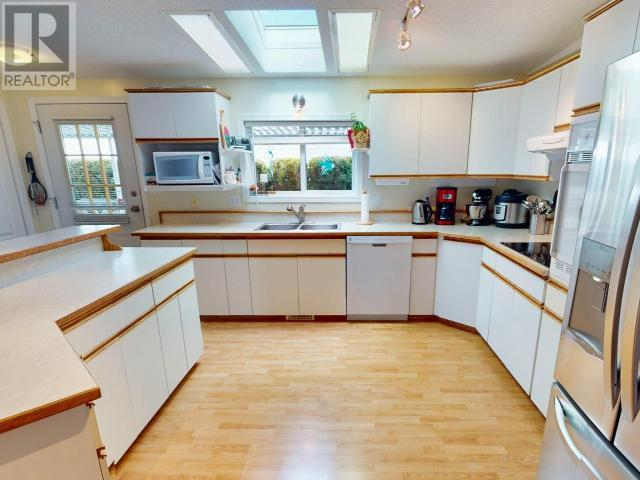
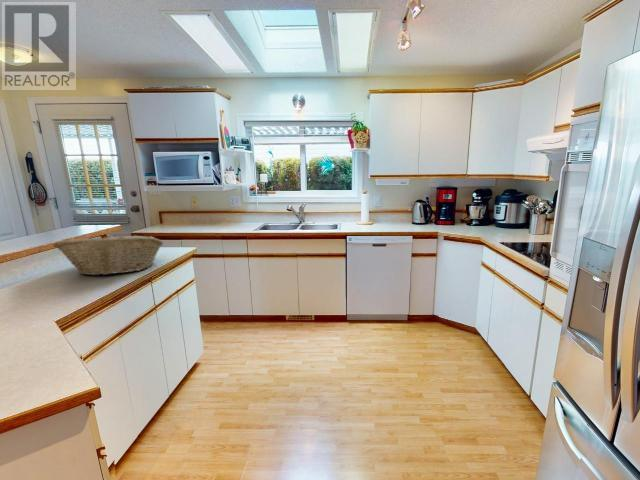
+ fruit basket [53,235,165,276]
